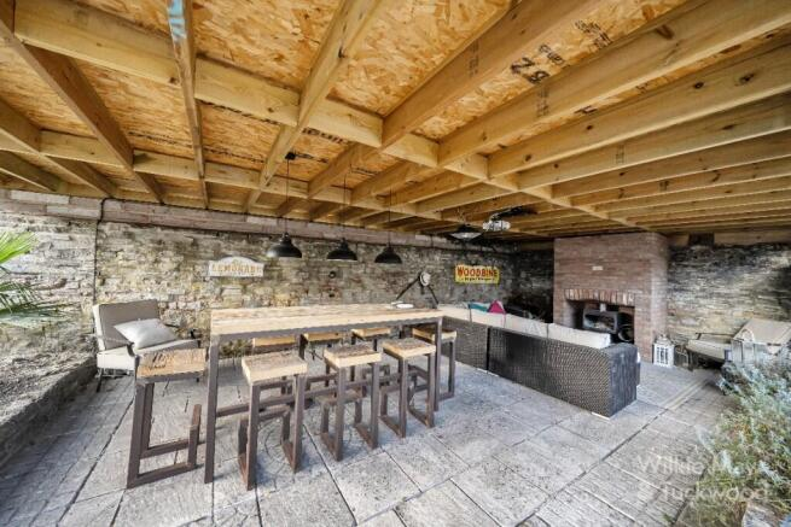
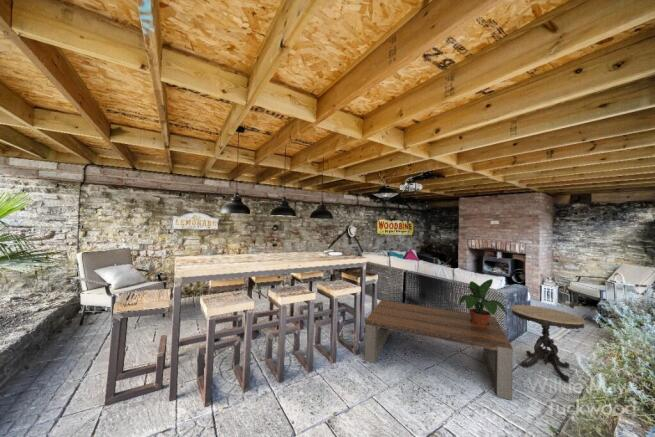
+ coffee table [364,299,514,401]
+ potted plant [458,278,508,327]
+ side table [510,304,586,383]
